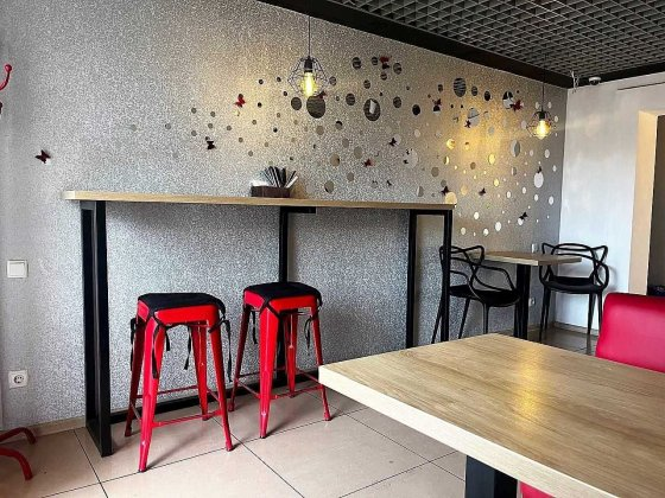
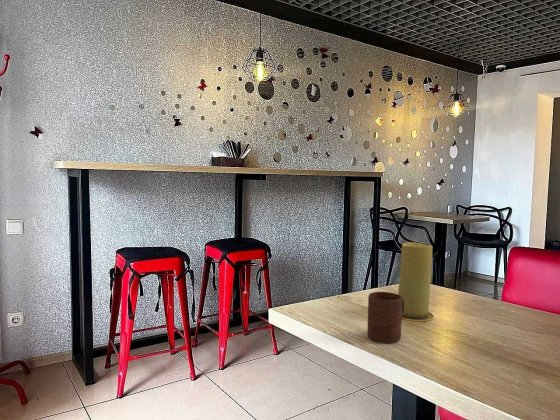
+ candle [397,241,435,322]
+ cup [366,291,405,344]
